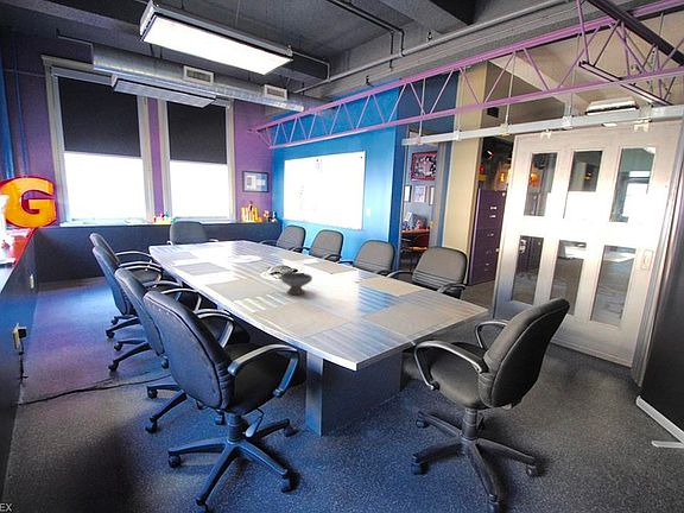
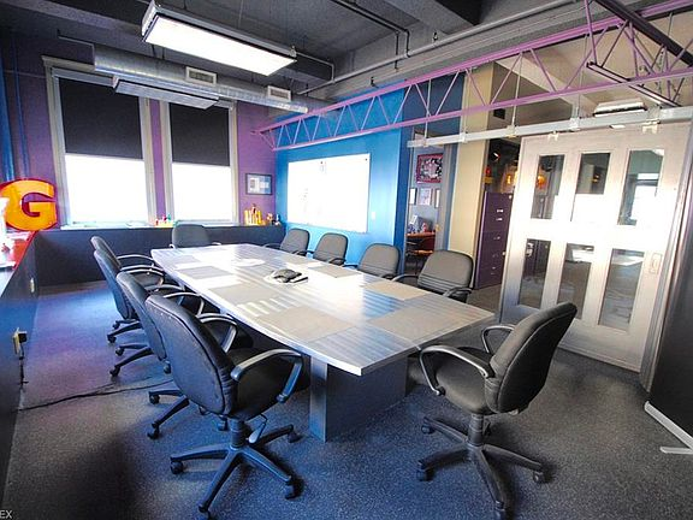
- bowl [279,272,314,296]
